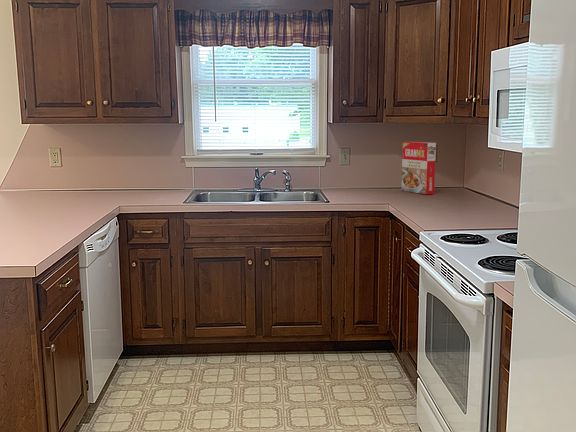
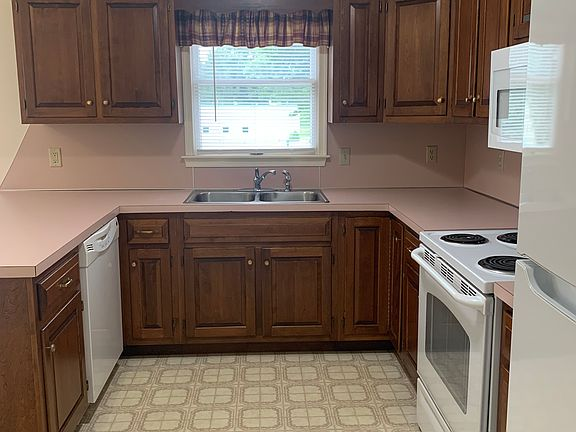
- cereal box [401,141,437,195]
